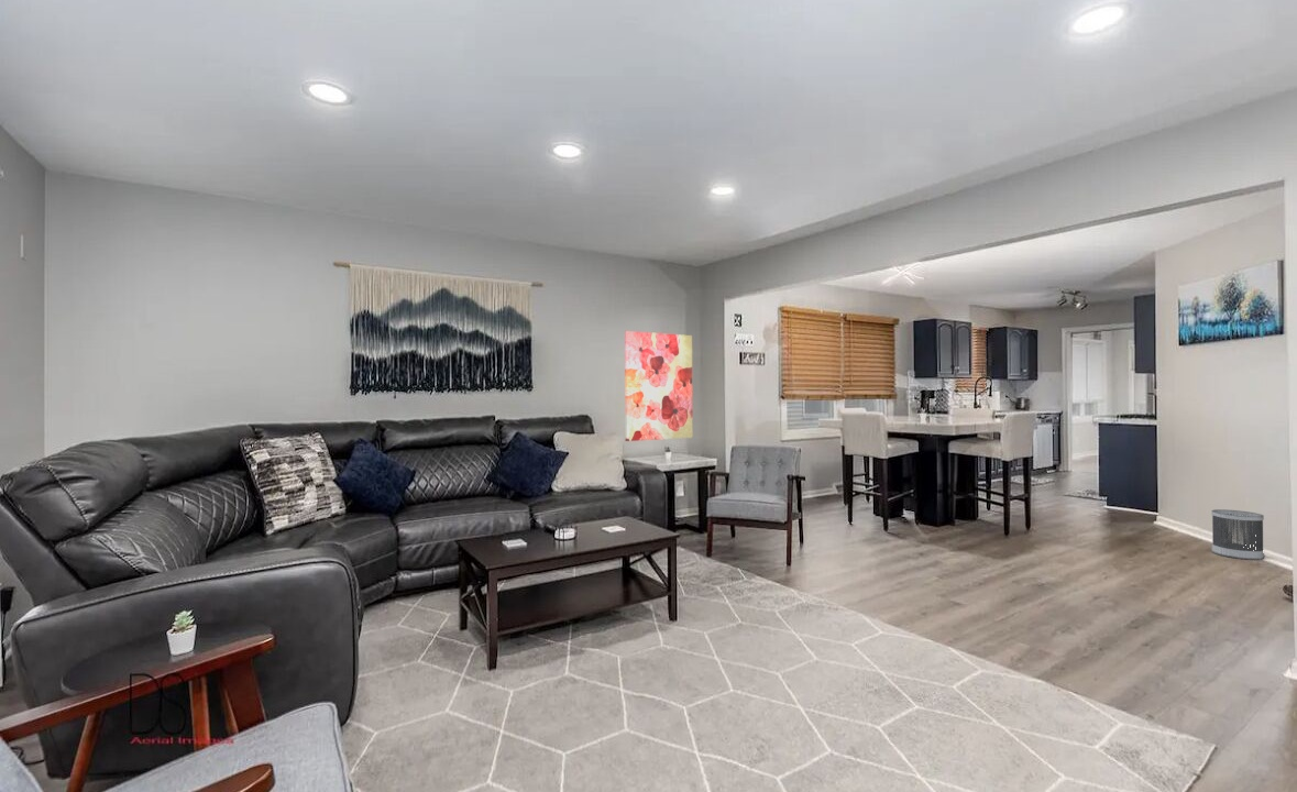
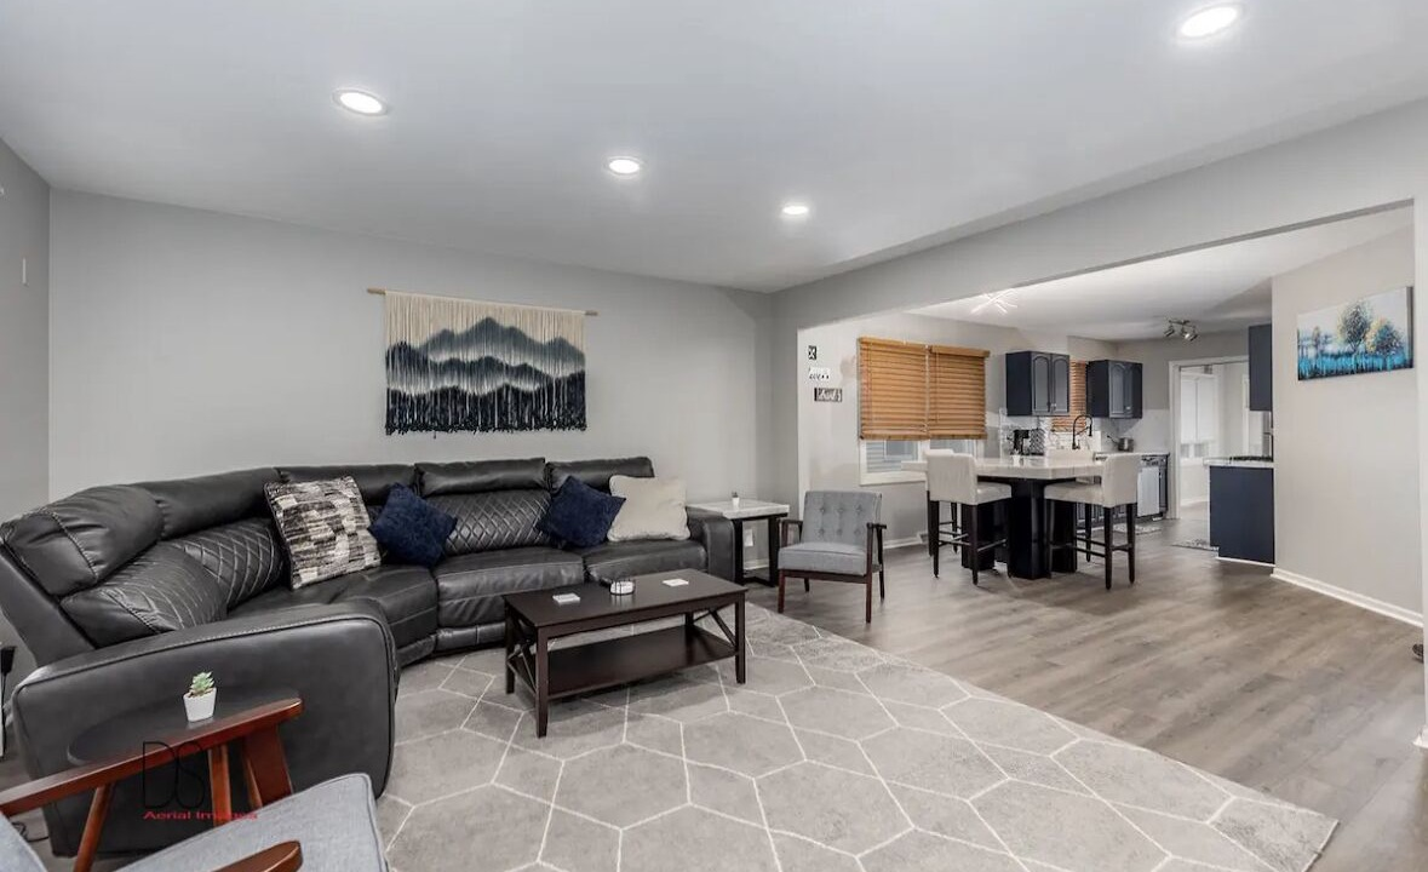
- wall art [624,330,694,442]
- wastebasket [1210,508,1265,561]
